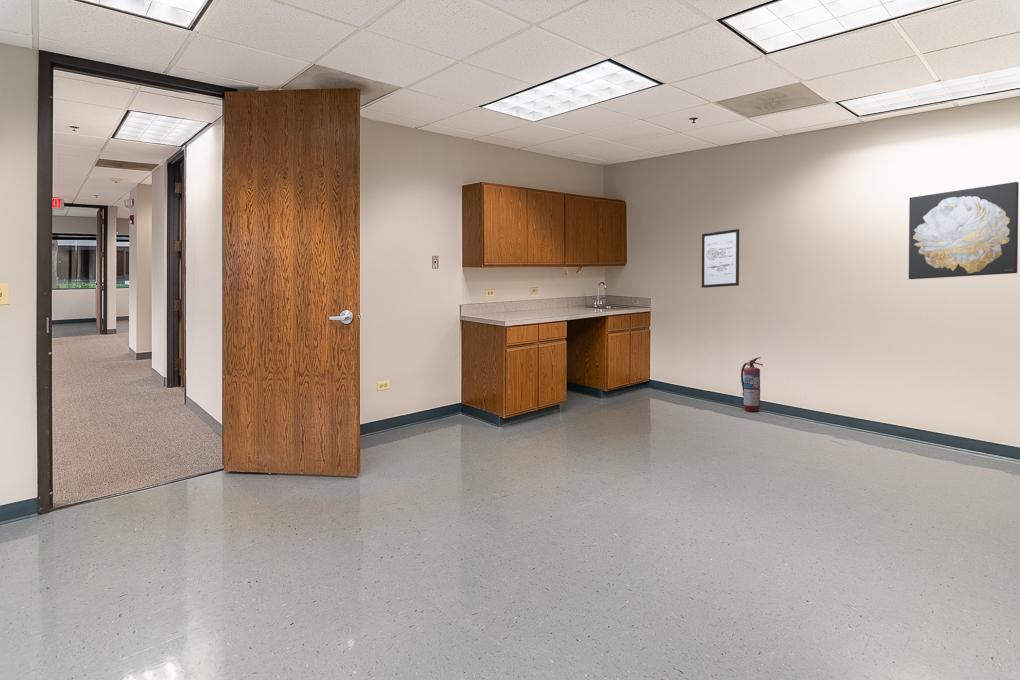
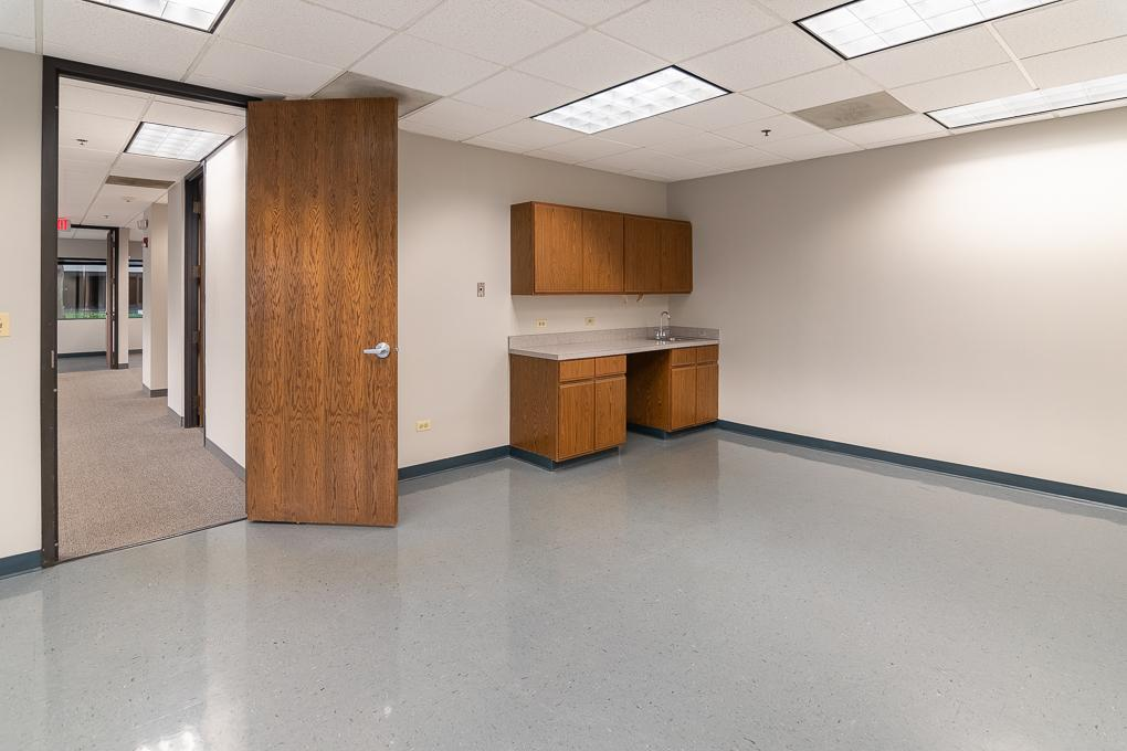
- wall art [701,228,740,289]
- fire extinguisher [740,356,764,412]
- wall art [908,181,1020,280]
